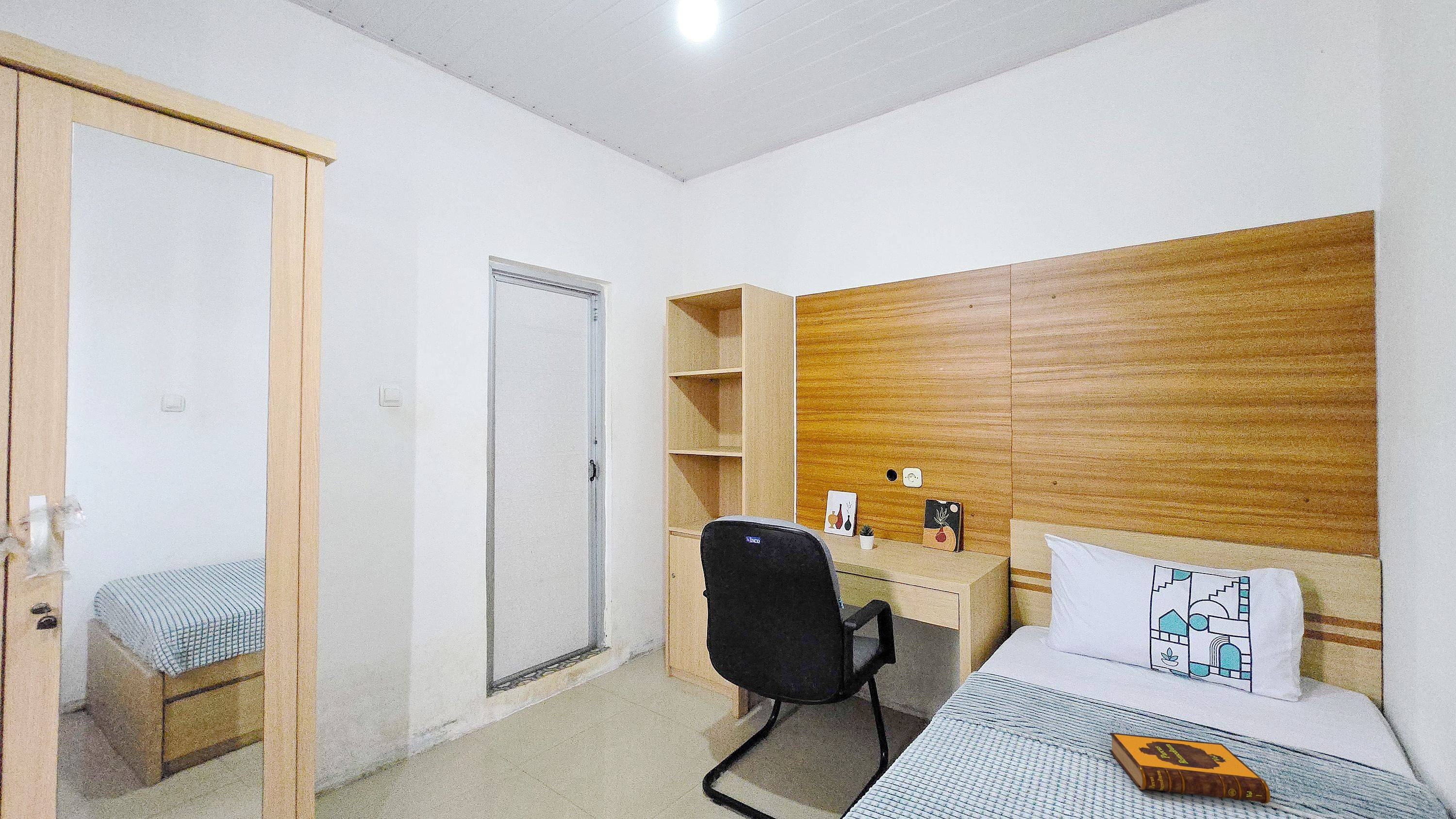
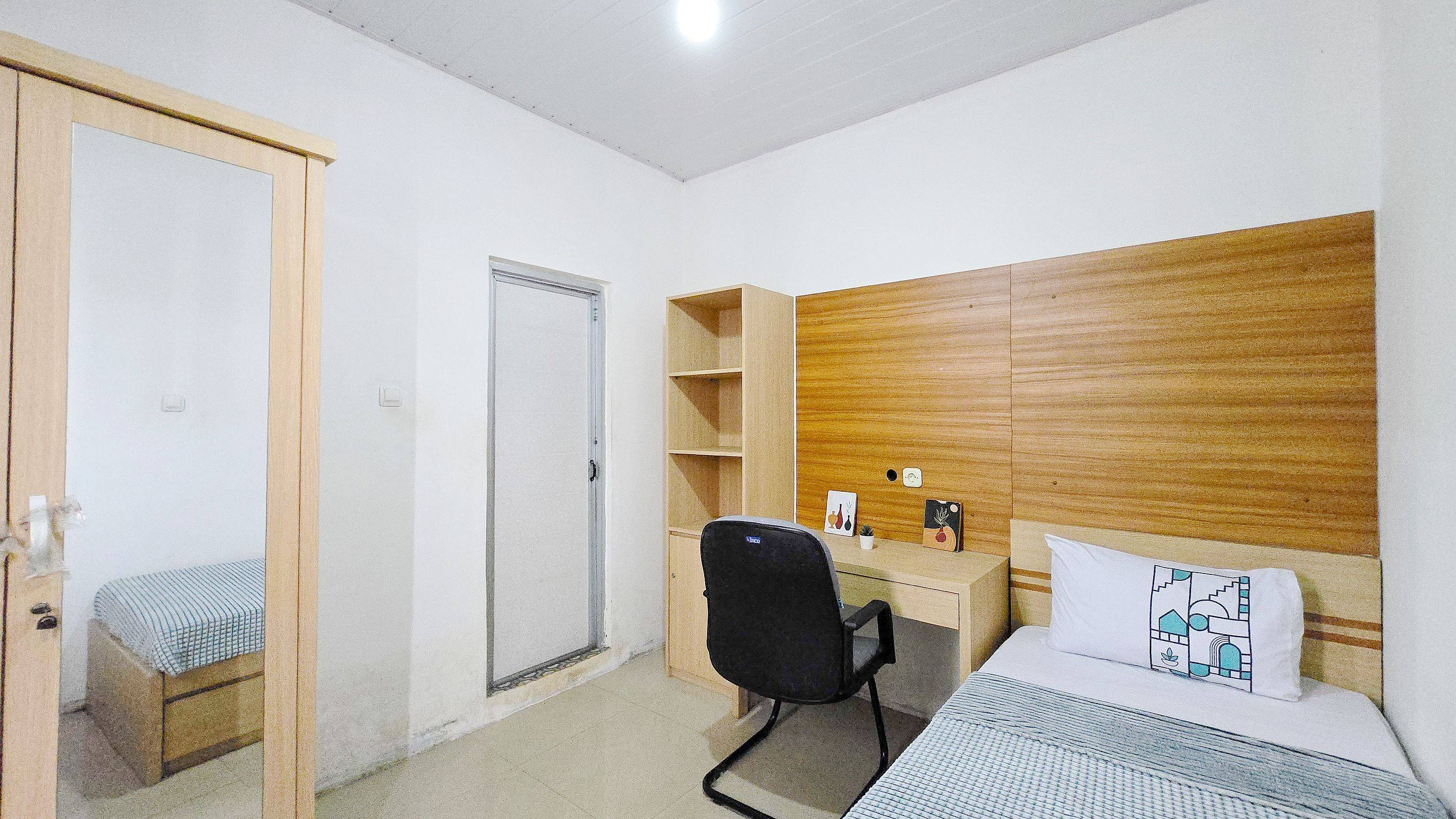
- hardback book [1109,732,1271,804]
